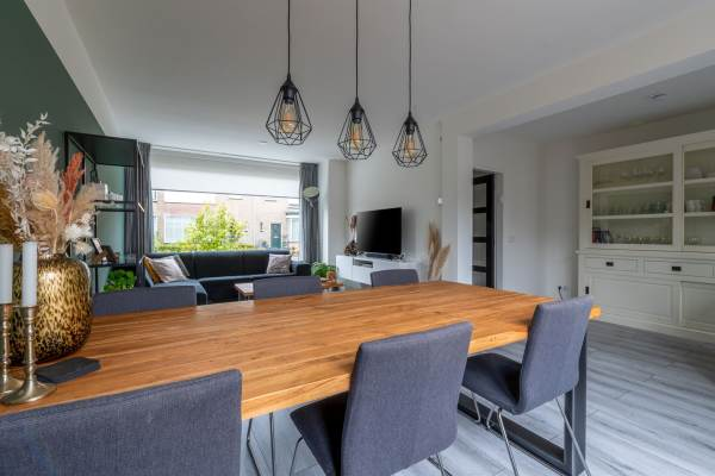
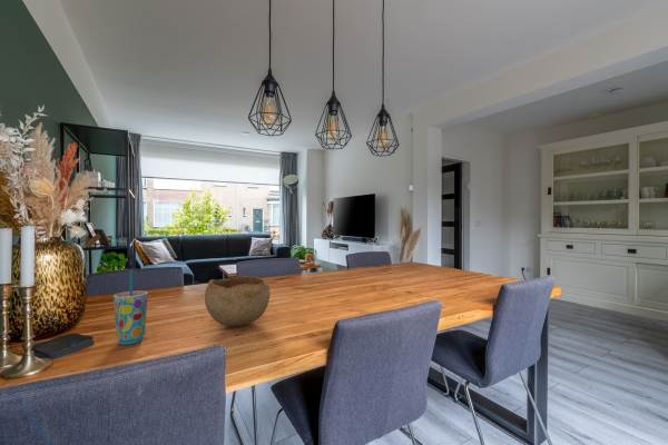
+ bowl [204,275,271,328]
+ cup [112,269,149,346]
